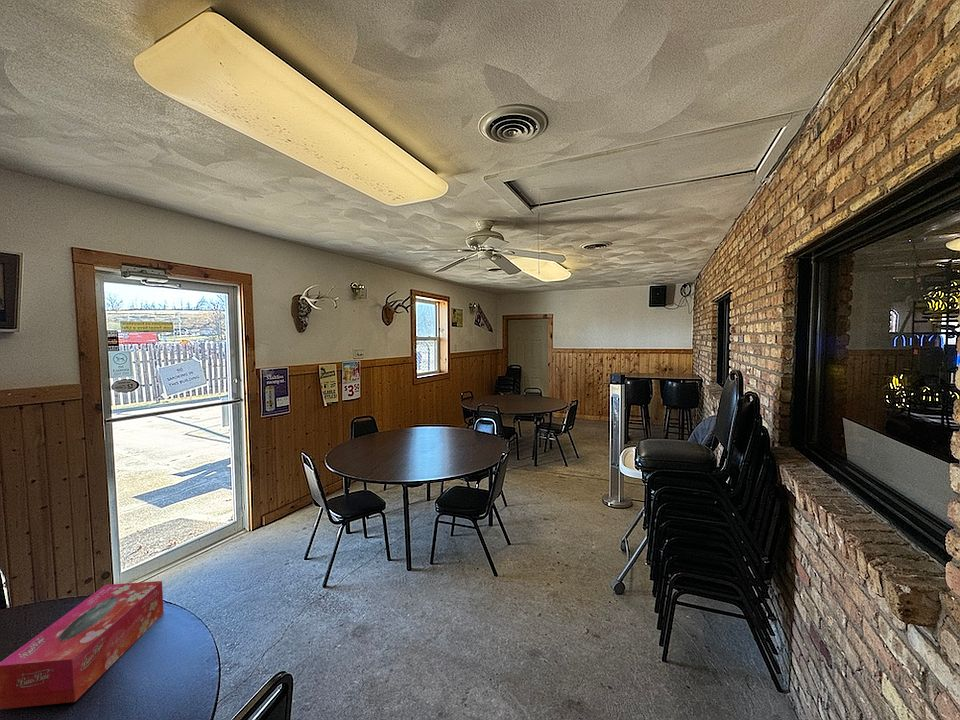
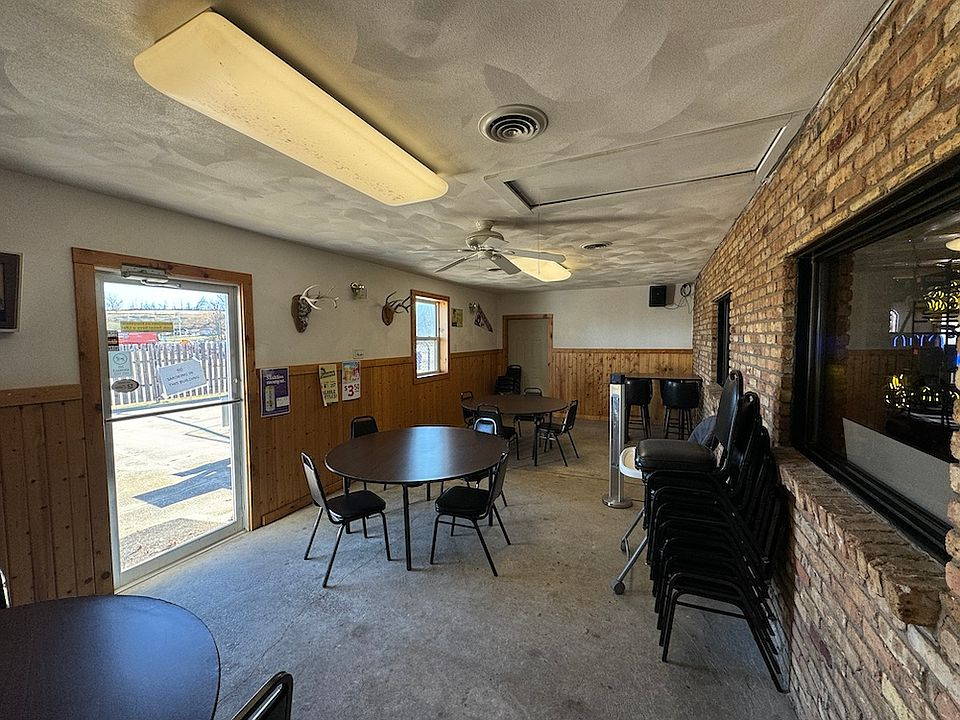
- tissue box [0,580,165,710]
